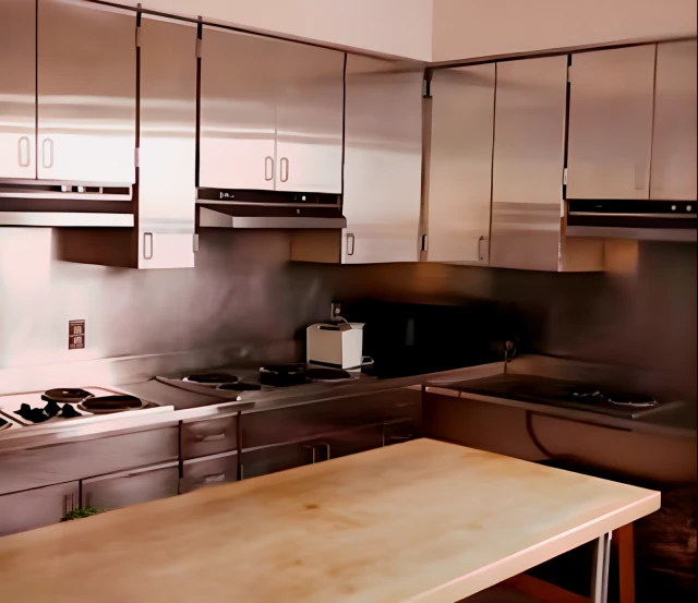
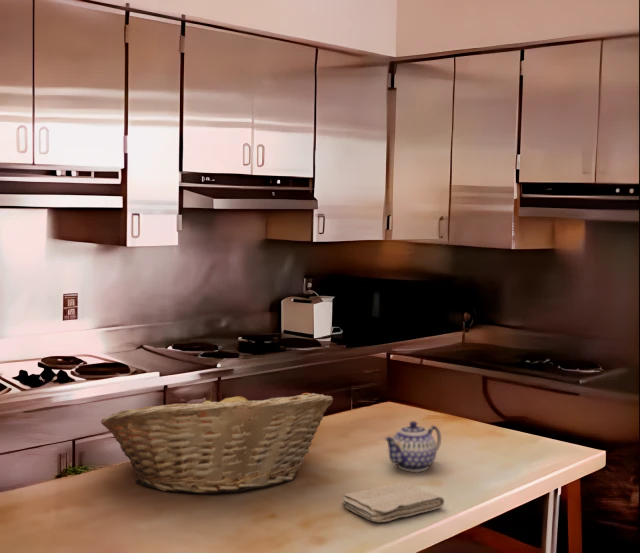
+ washcloth [341,482,445,523]
+ fruit basket [100,387,334,495]
+ teapot [383,420,442,473]
